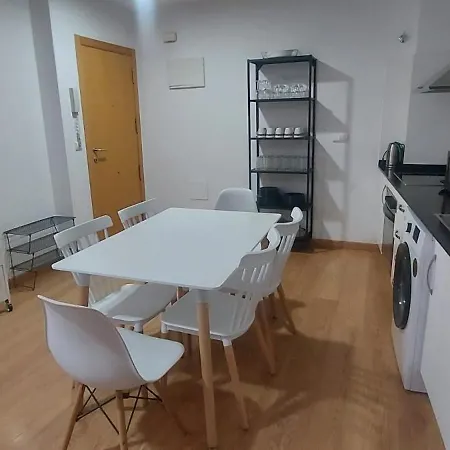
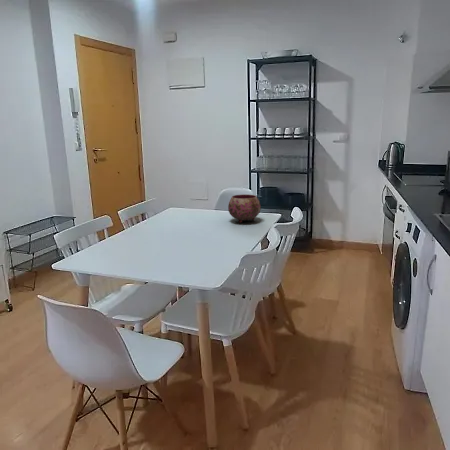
+ bowl [227,193,262,224]
